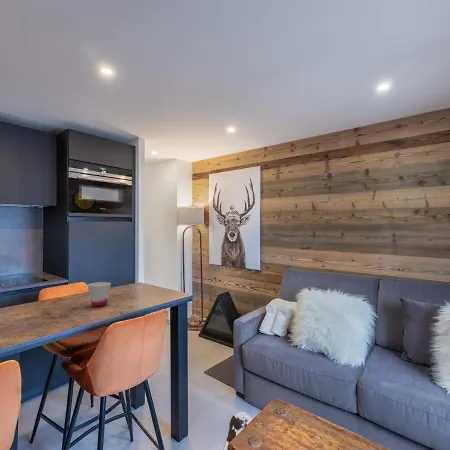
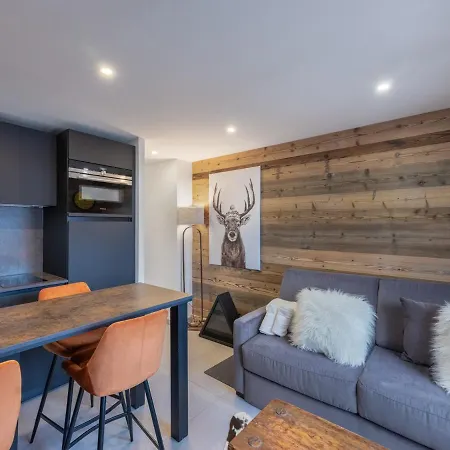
- cup [87,281,112,308]
